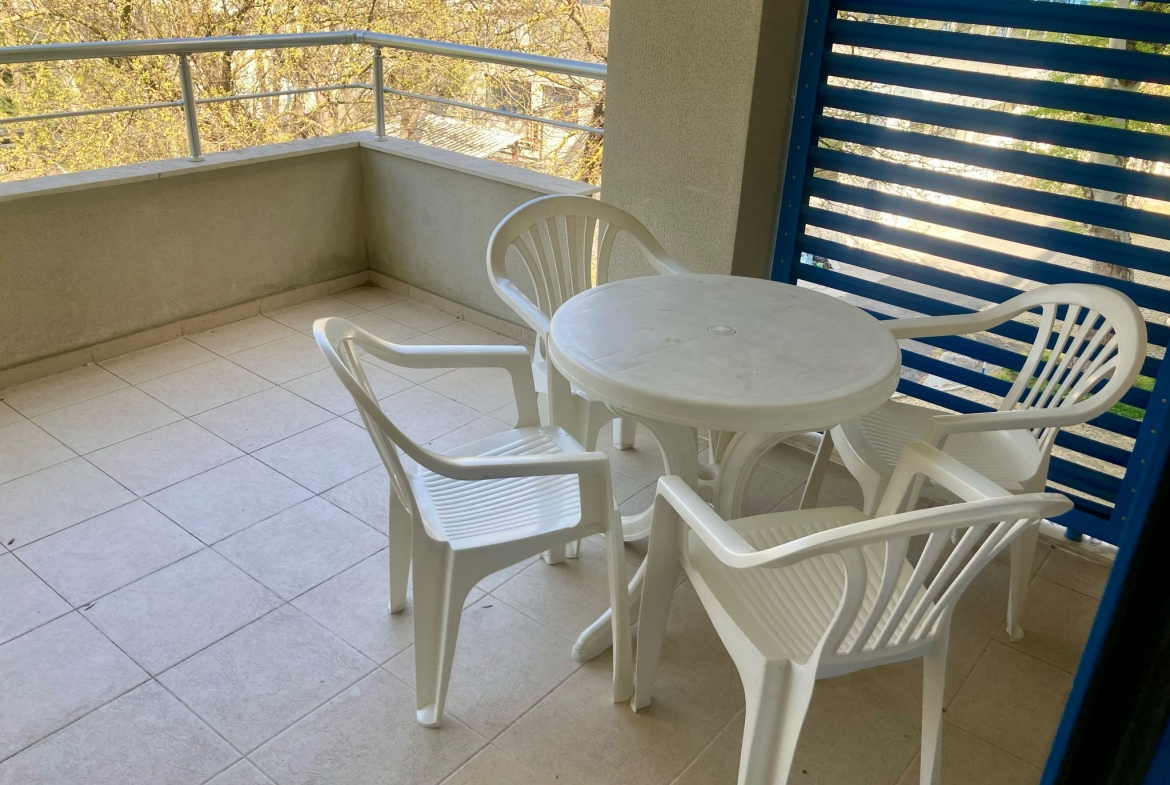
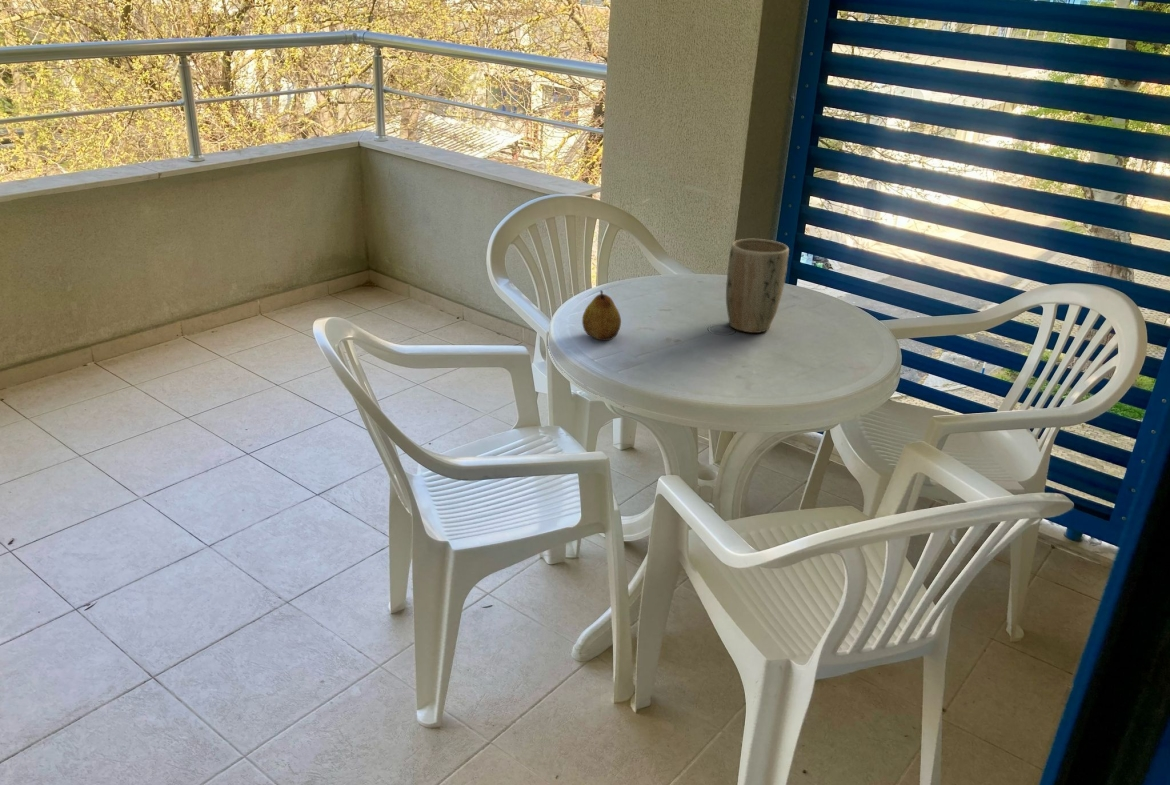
+ fruit [581,289,622,342]
+ plant pot [725,238,790,334]
